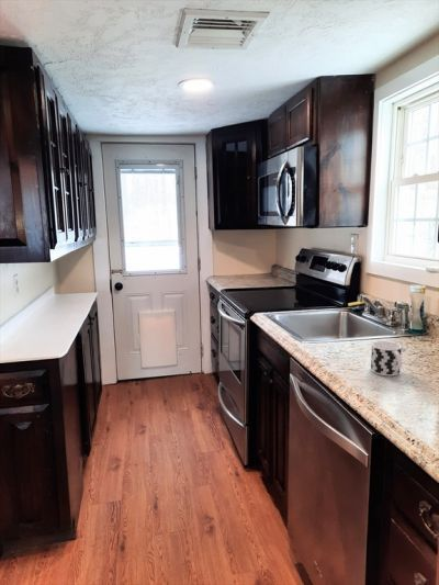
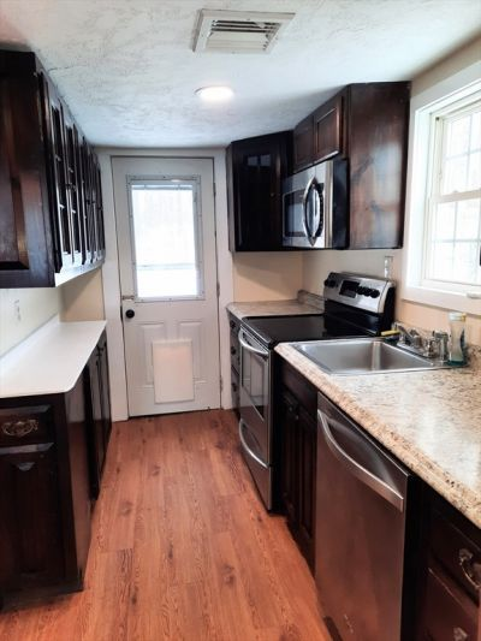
- cup [370,340,403,378]
